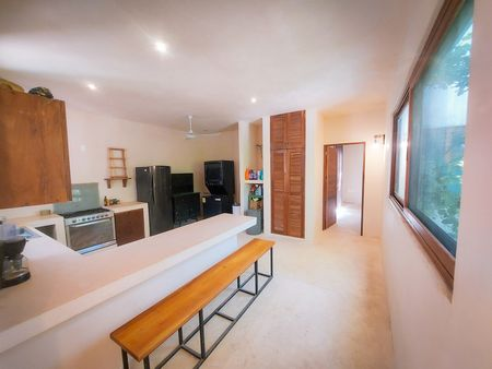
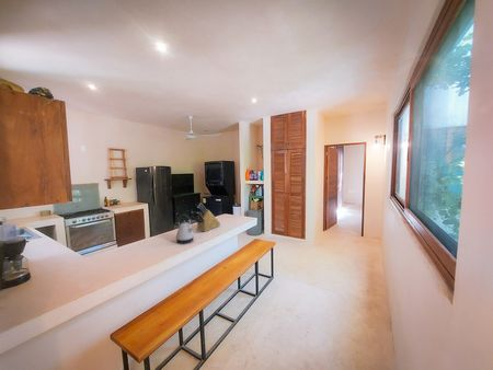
+ kettle [175,213,195,244]
+ knife block [191,203,221,232]
